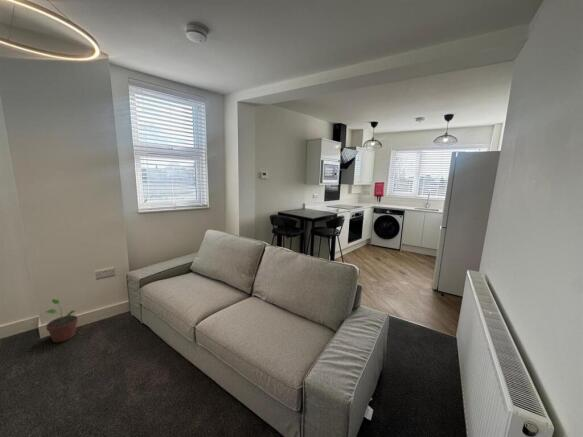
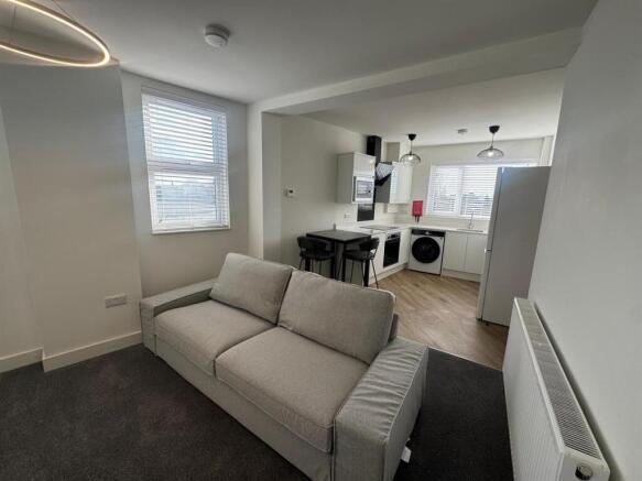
- potted plant [44,298,79,343]
